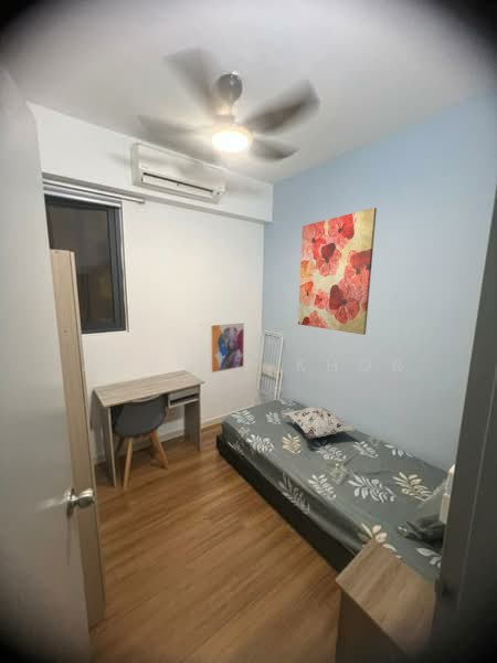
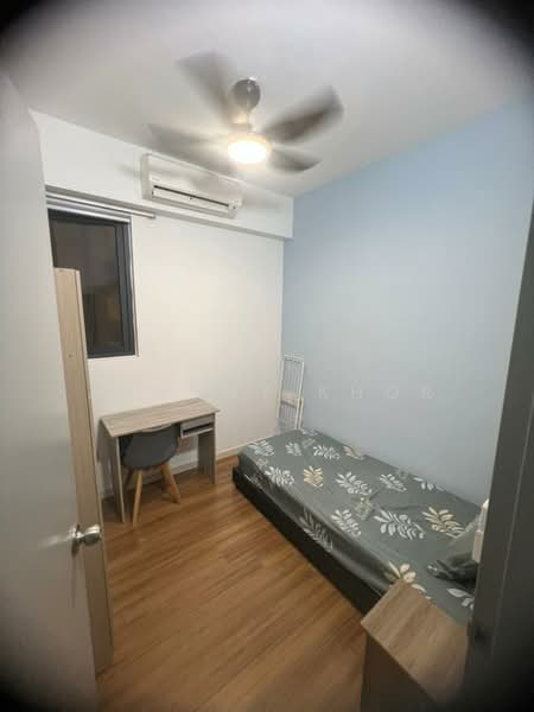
- wall art [209,322,245,375]
- decorative pillow [283,406,356,440]
- wall art [297,207,378,336]
